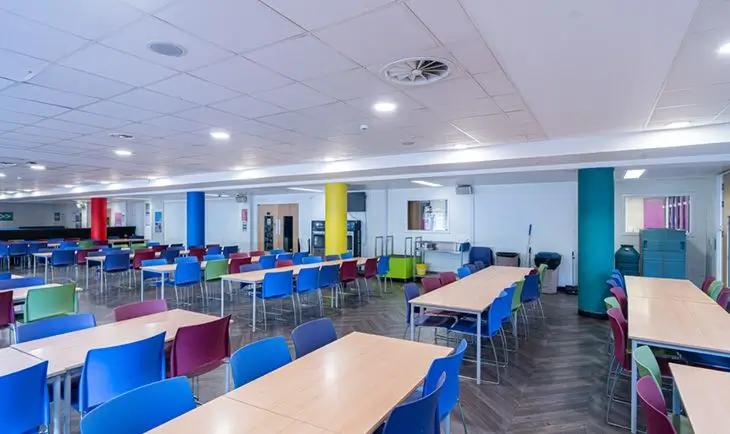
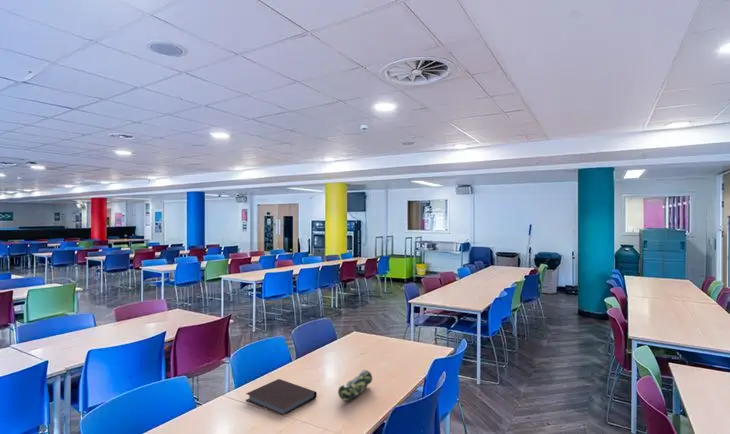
+ pencil case [337,369,373,402]
+ notebook [245,378,318,416]
